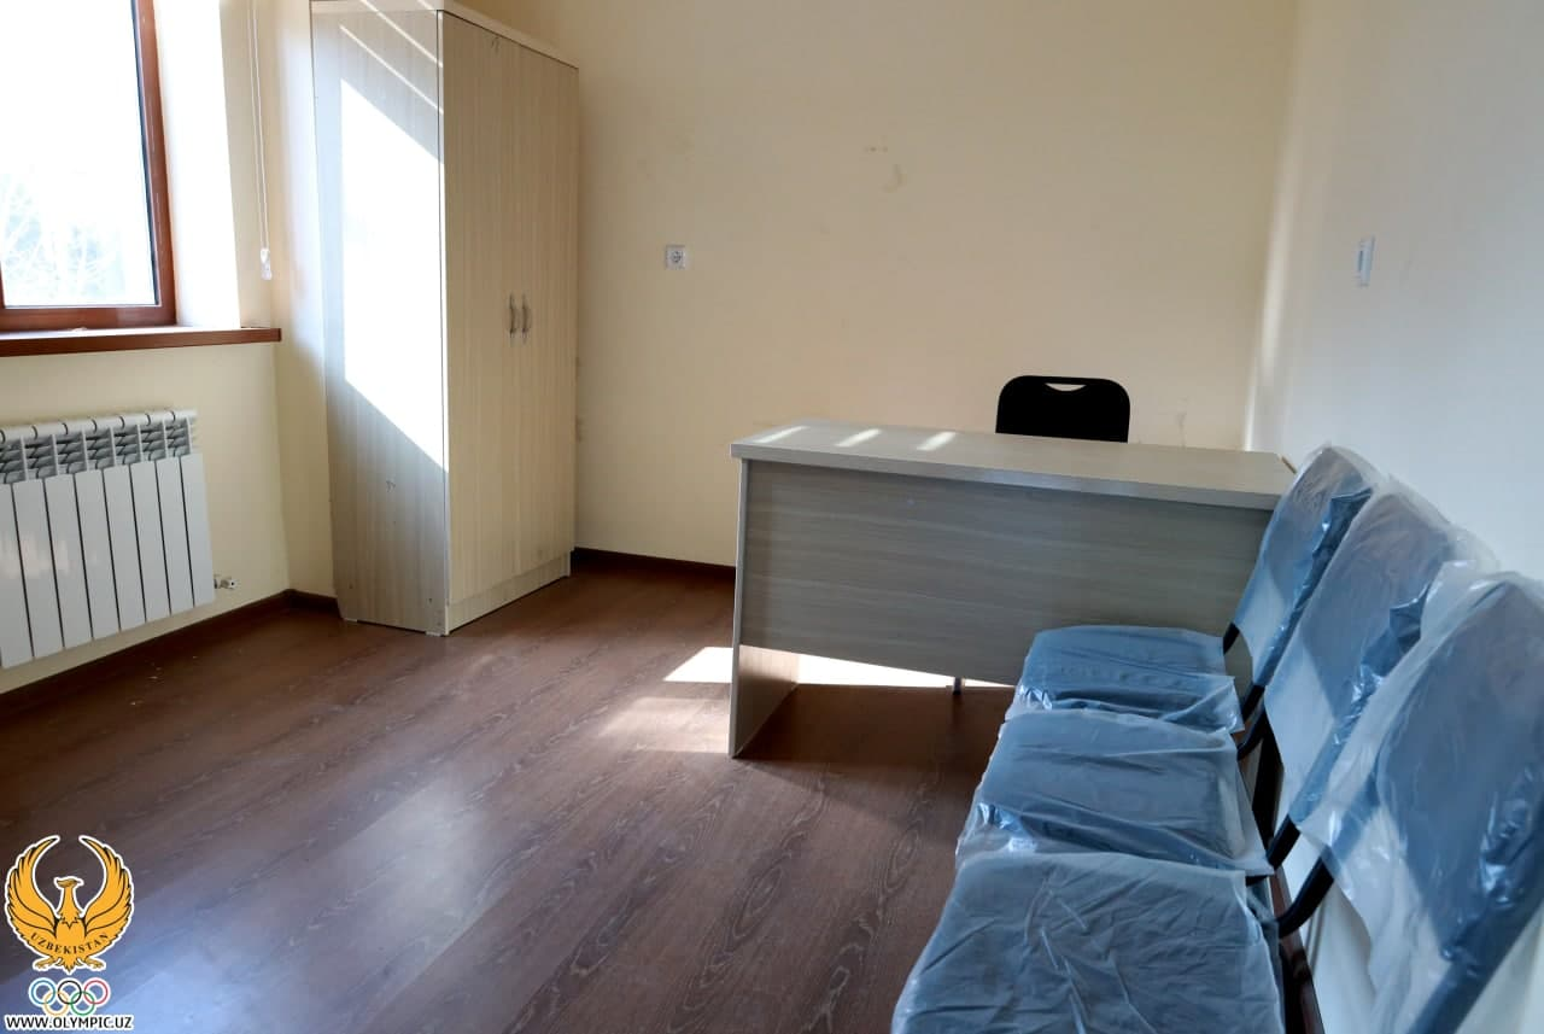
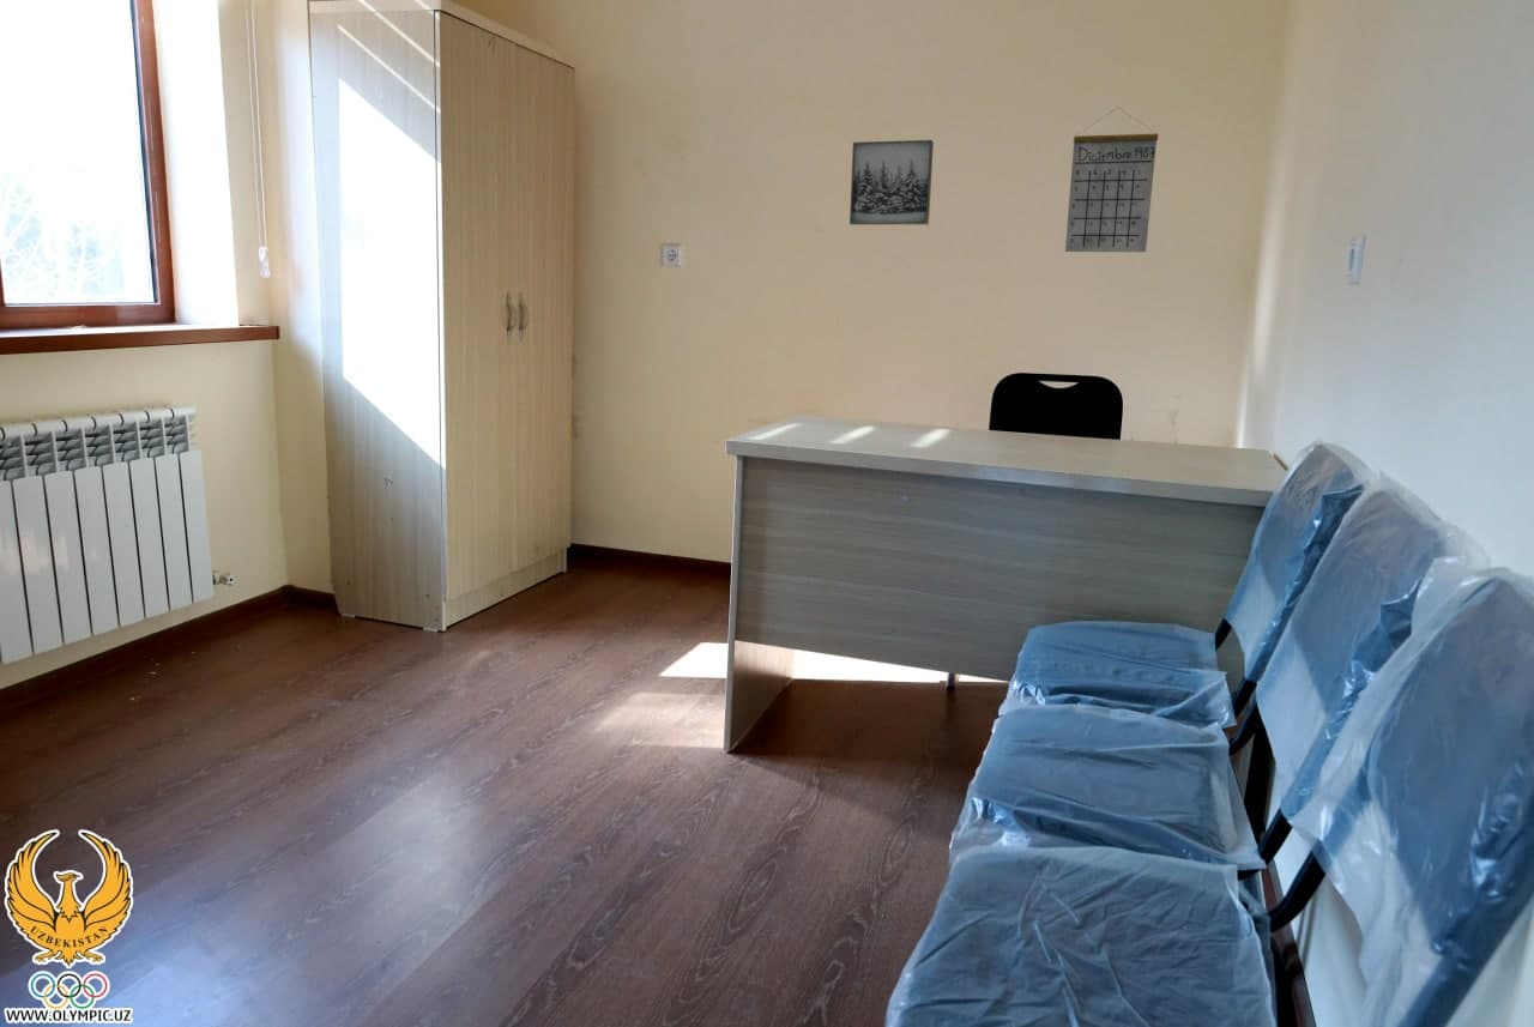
+ calendar [1064,107,1160,253]
+ wall art [848,139,935,226]
